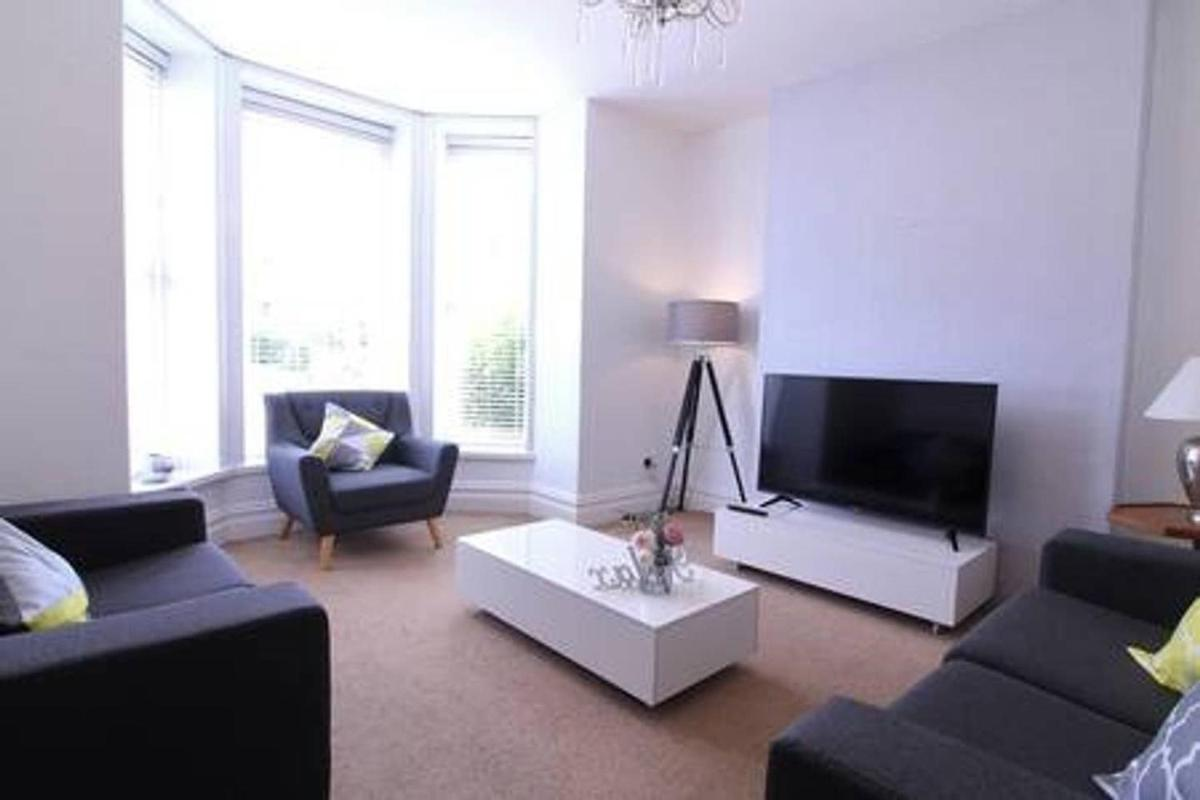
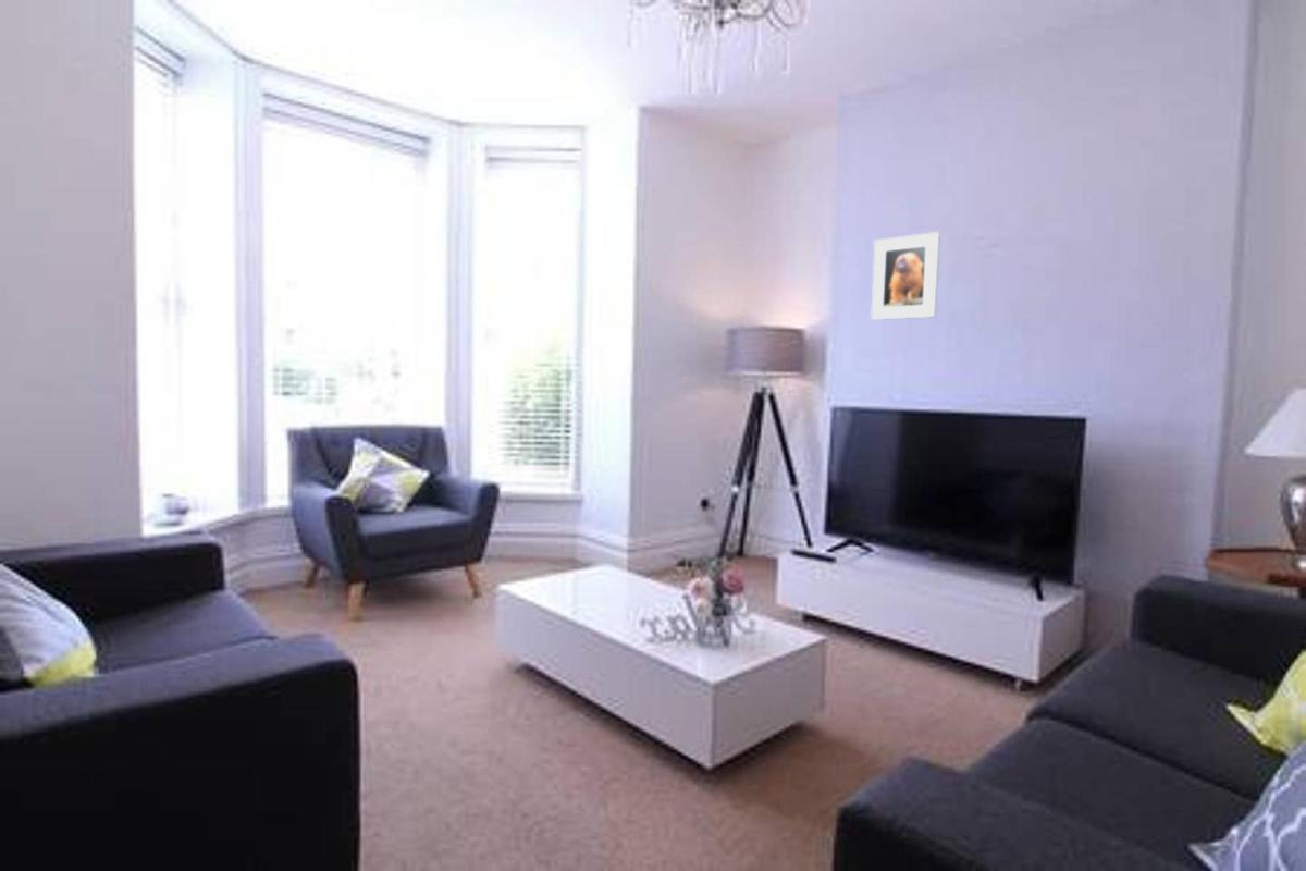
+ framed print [870,231,941,321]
